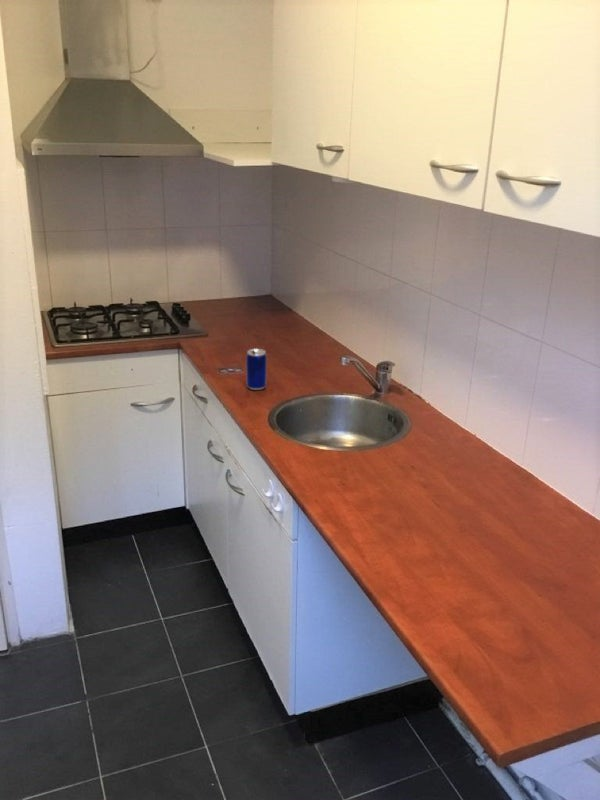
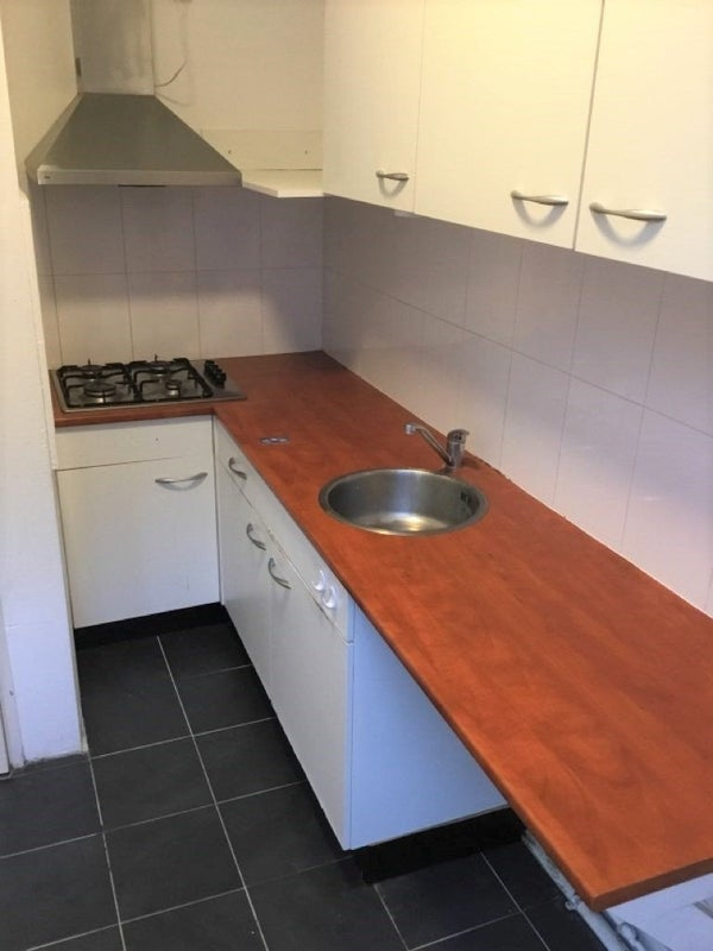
- beer can [245,348,268,391]
